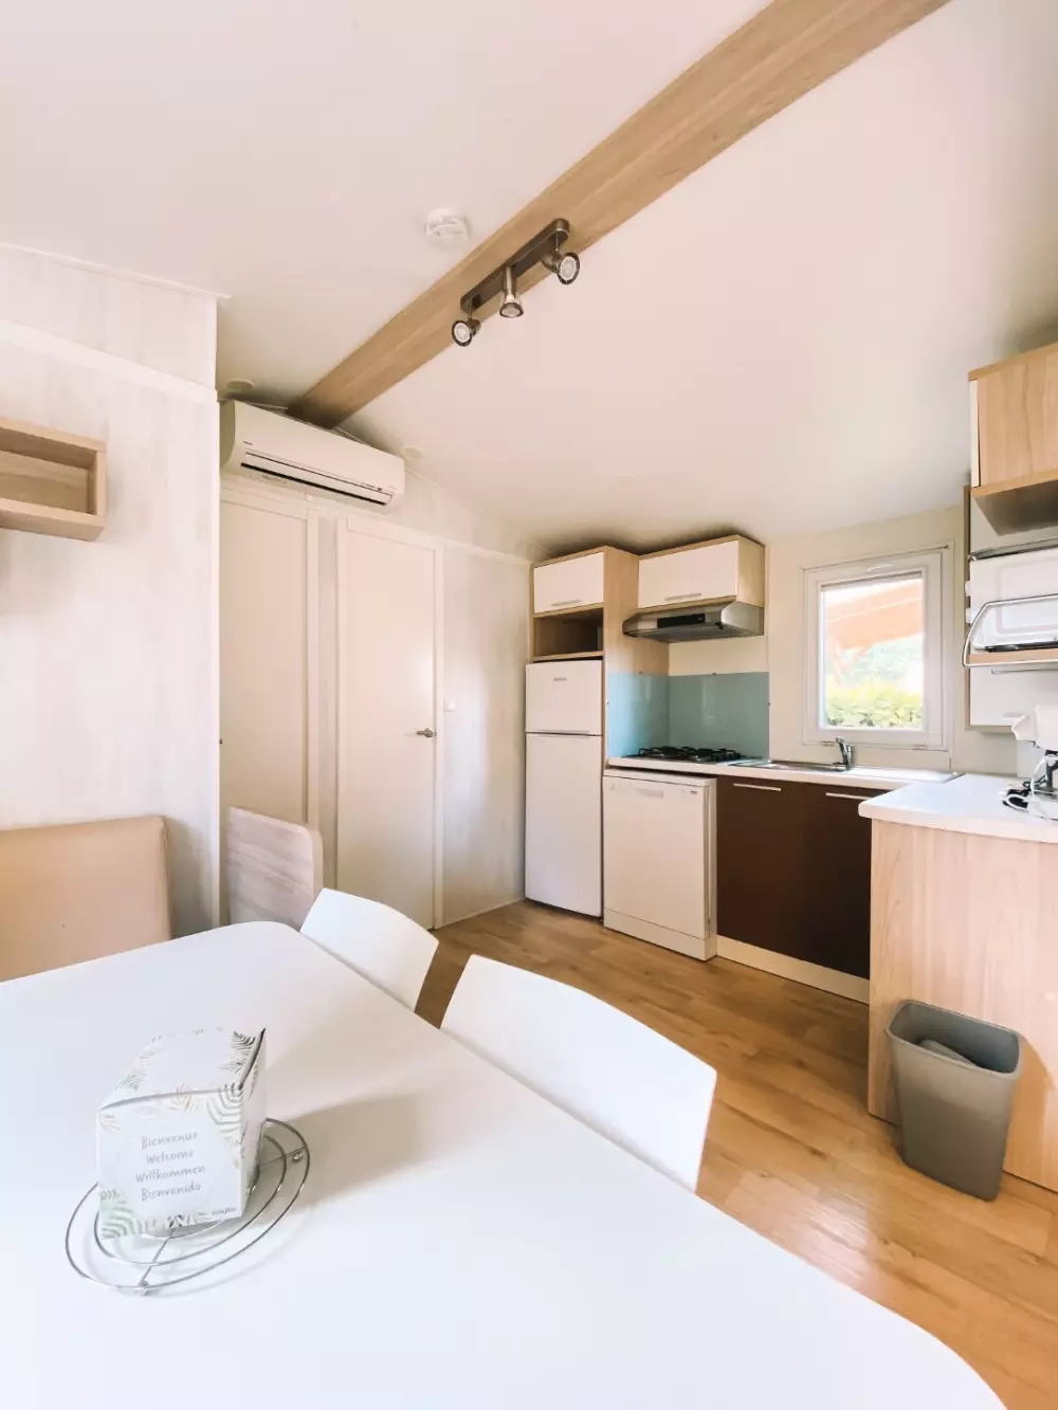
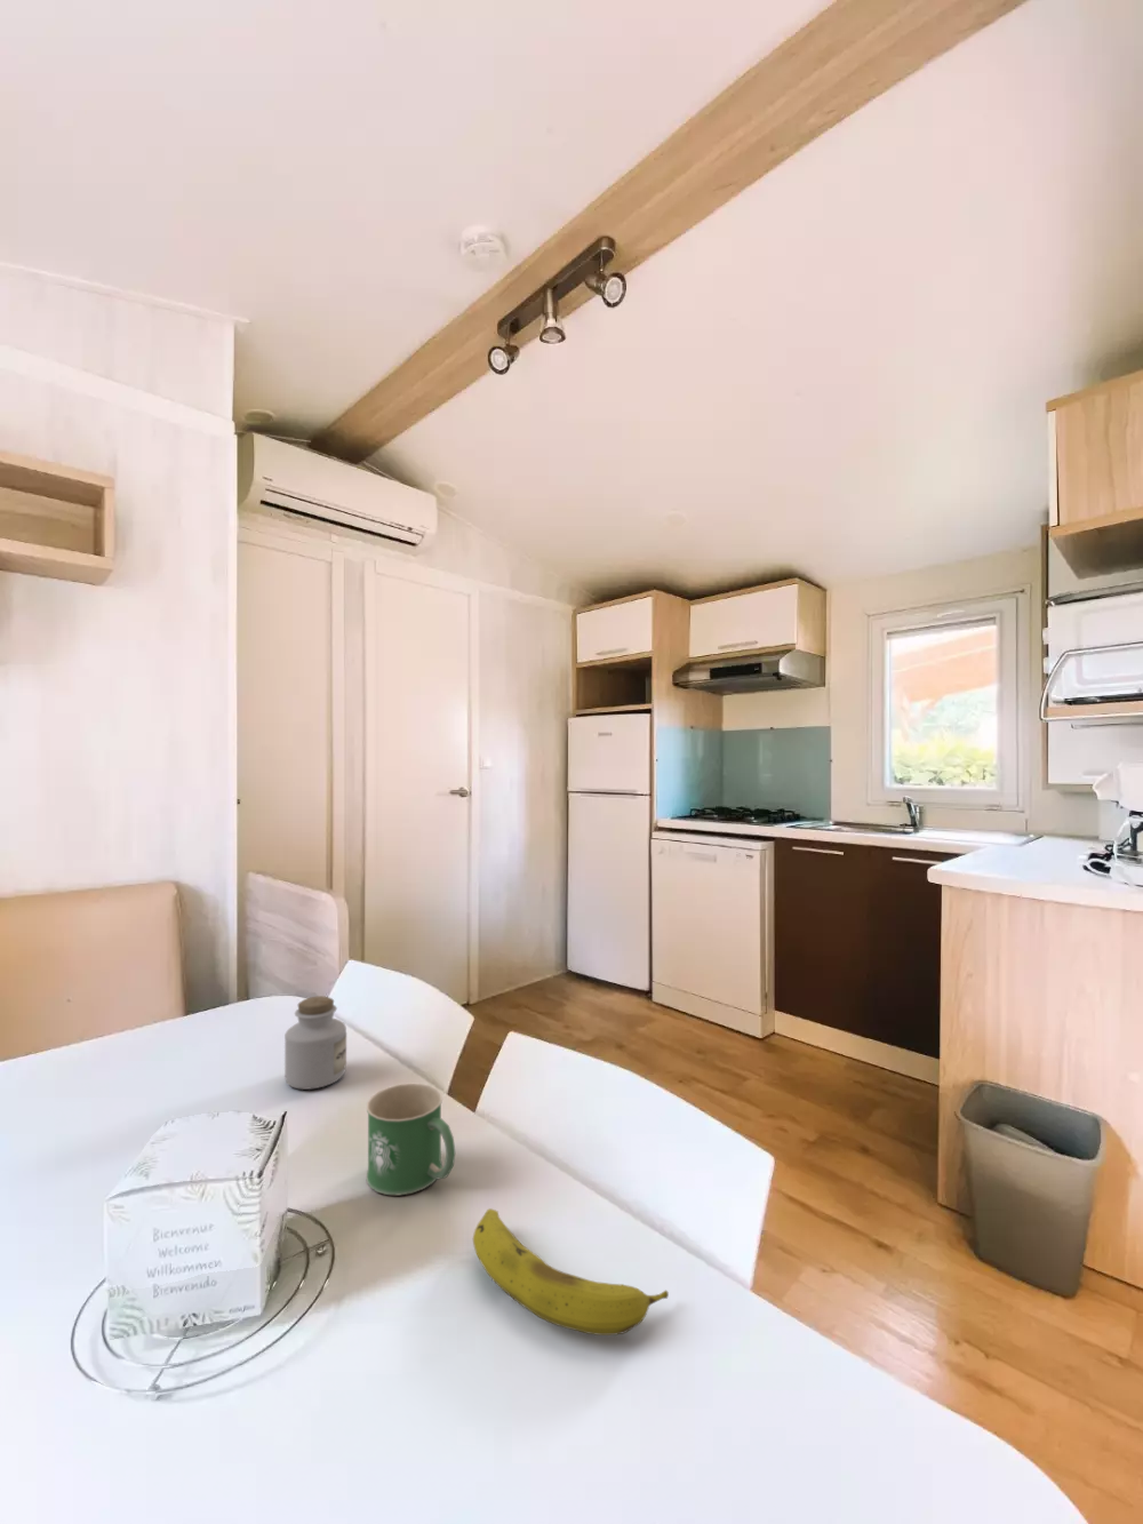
+ fruit [472,1207,670,1337]
+ jar [283,994,347,1090]
+ mug [366,1083,456,1196]
